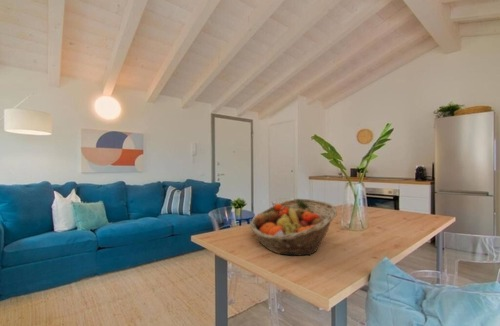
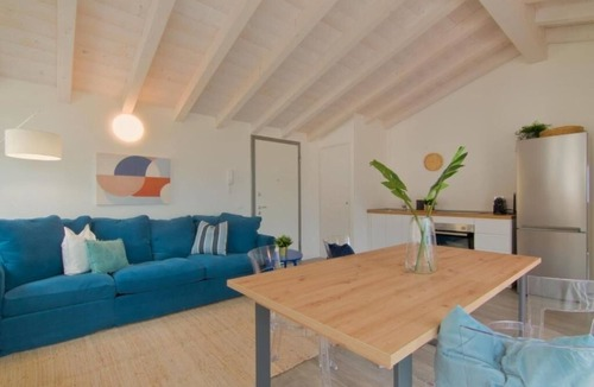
- fruit basket [249,198,339,257]
